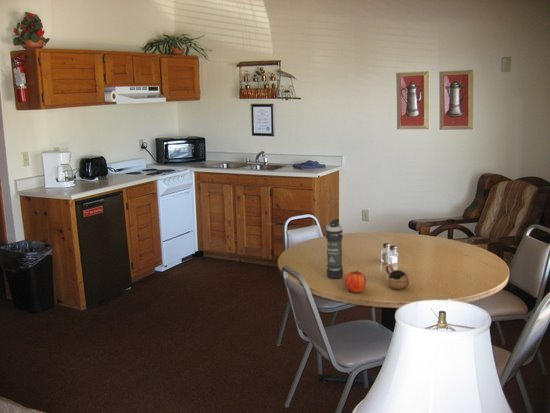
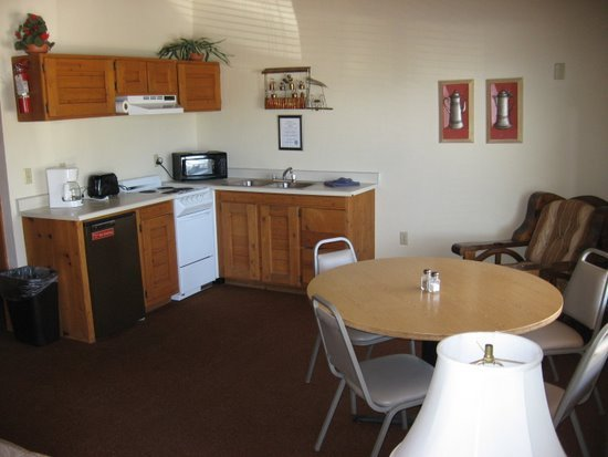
- fruit [344,269,367,293]
- smoke grenade [325,218,344,279]
- cup [385,264,410,290]
